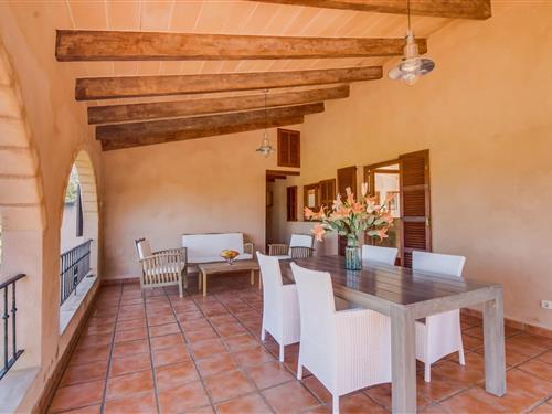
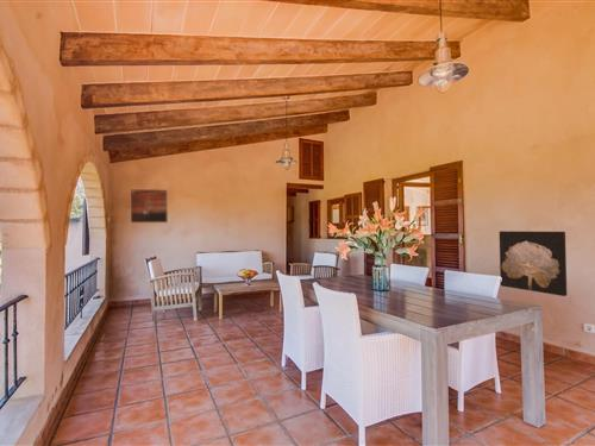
+ wall art [499,231,568,297]
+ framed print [129,188,169,224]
